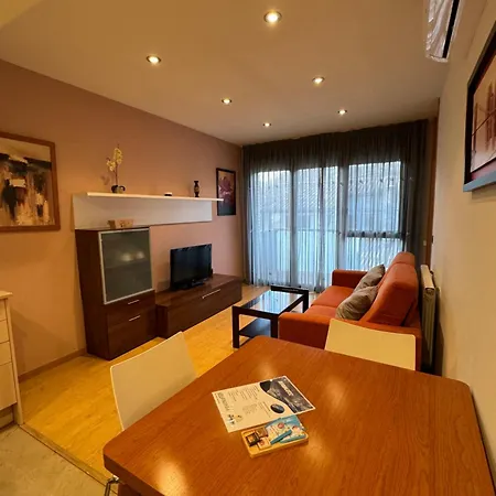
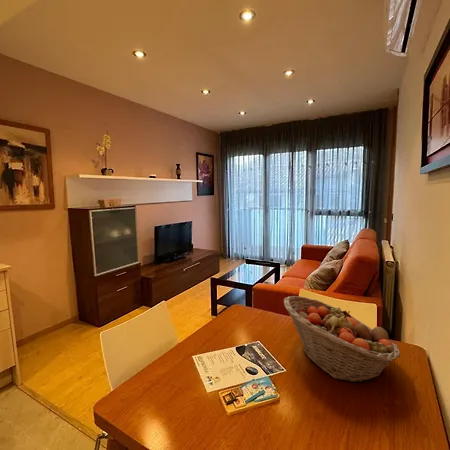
+ fruit basket [283,295,401,383]
